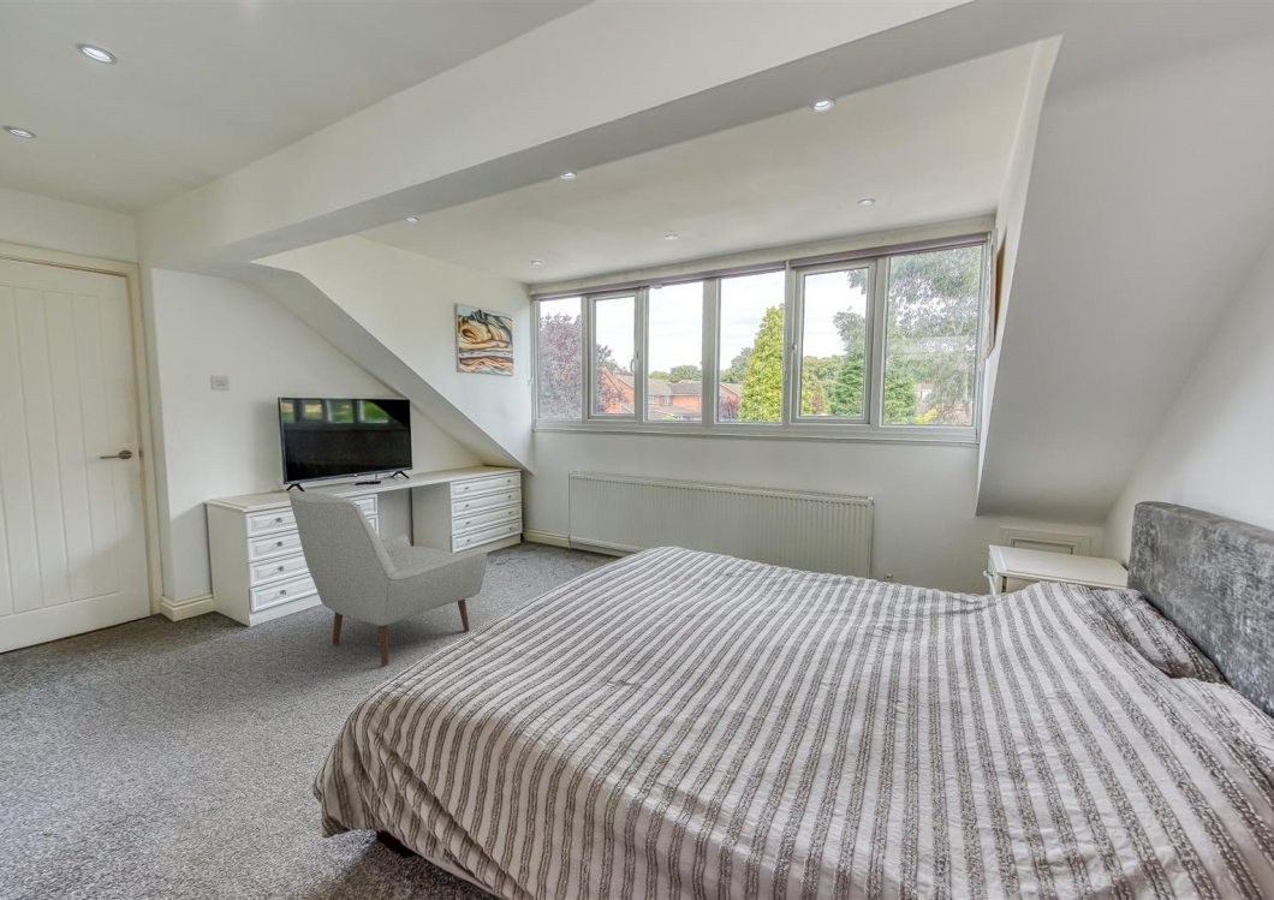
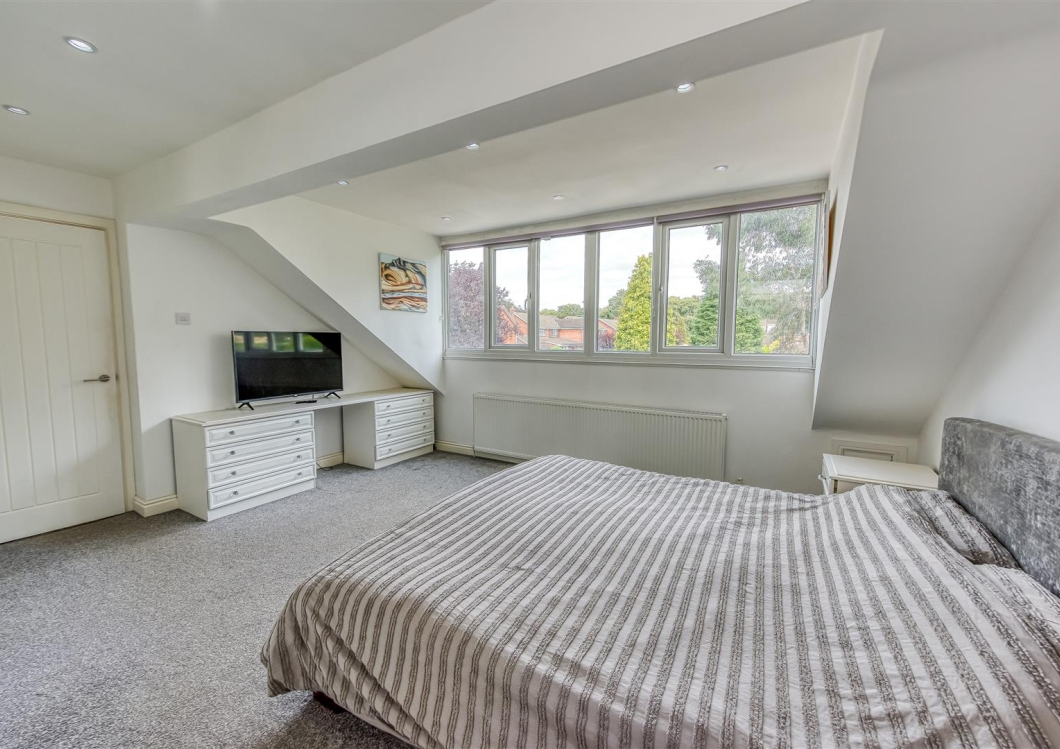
- chair [288,490,489,667]
